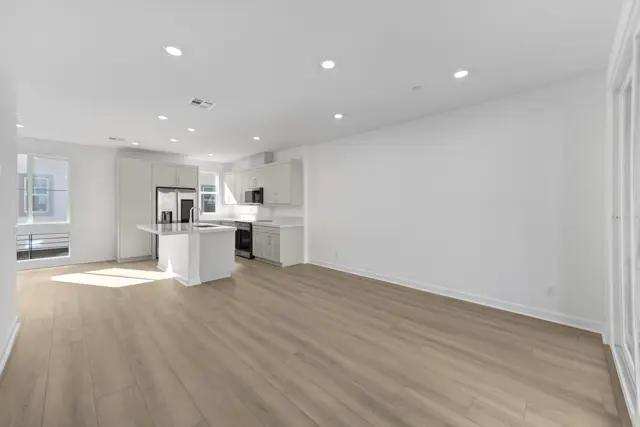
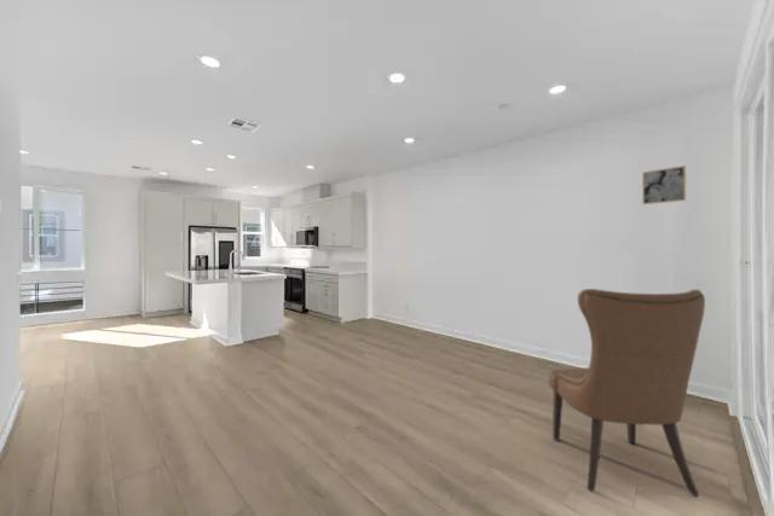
+ chair [548,288,706,499]
+ wall art [641,164,687,205]
